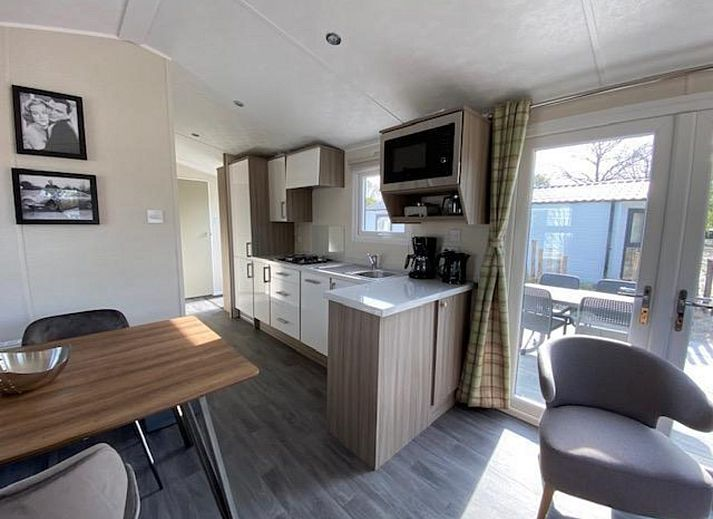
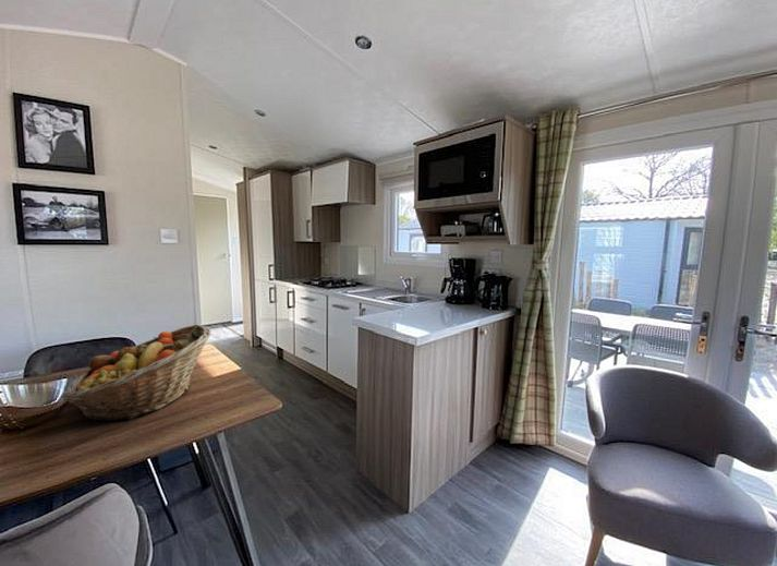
+ fruit basket [61,324,211,421]
